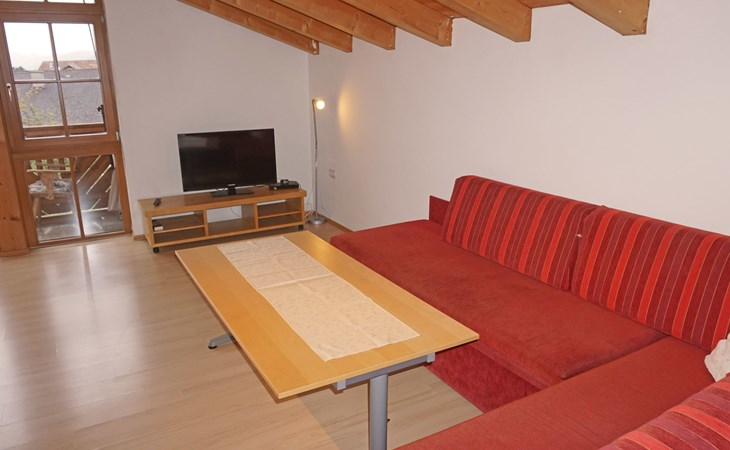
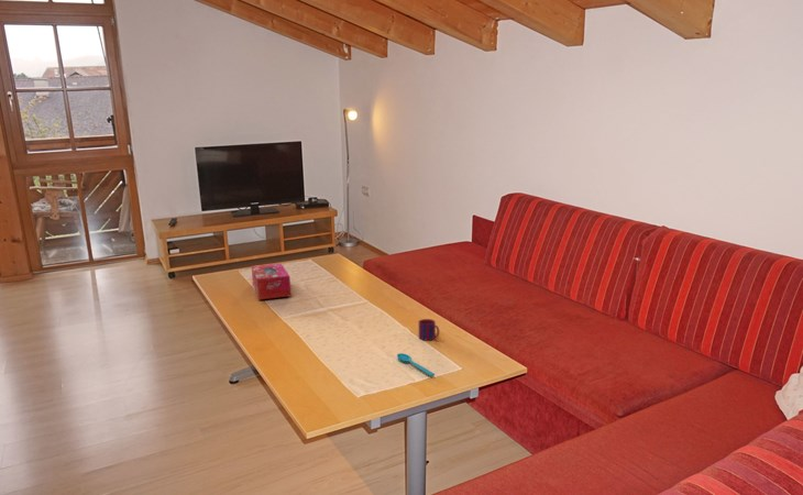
+ mug [418,318,440,341]
+ spoon [396,352,436,377]
+ tissue box [251,262,292,300]
